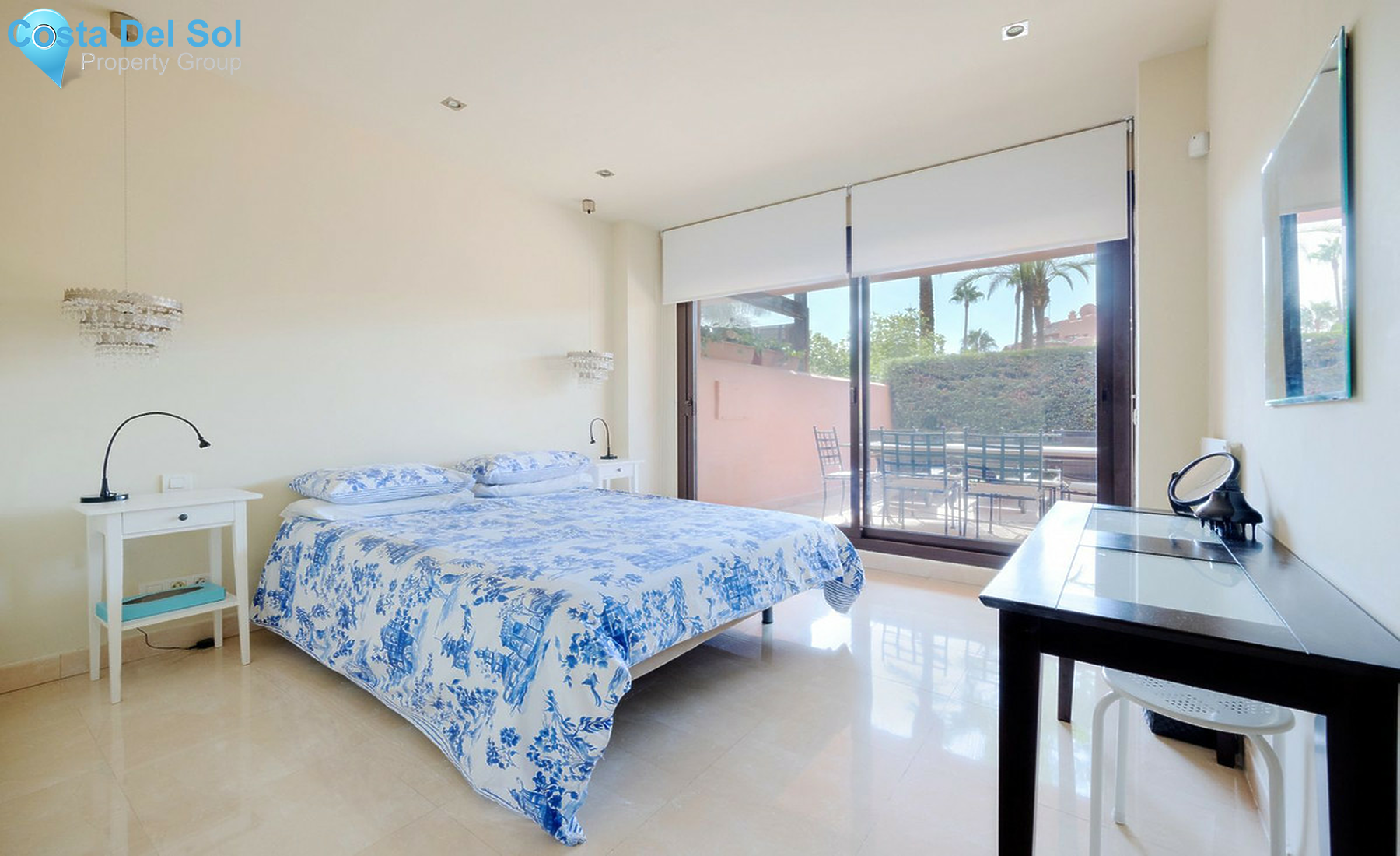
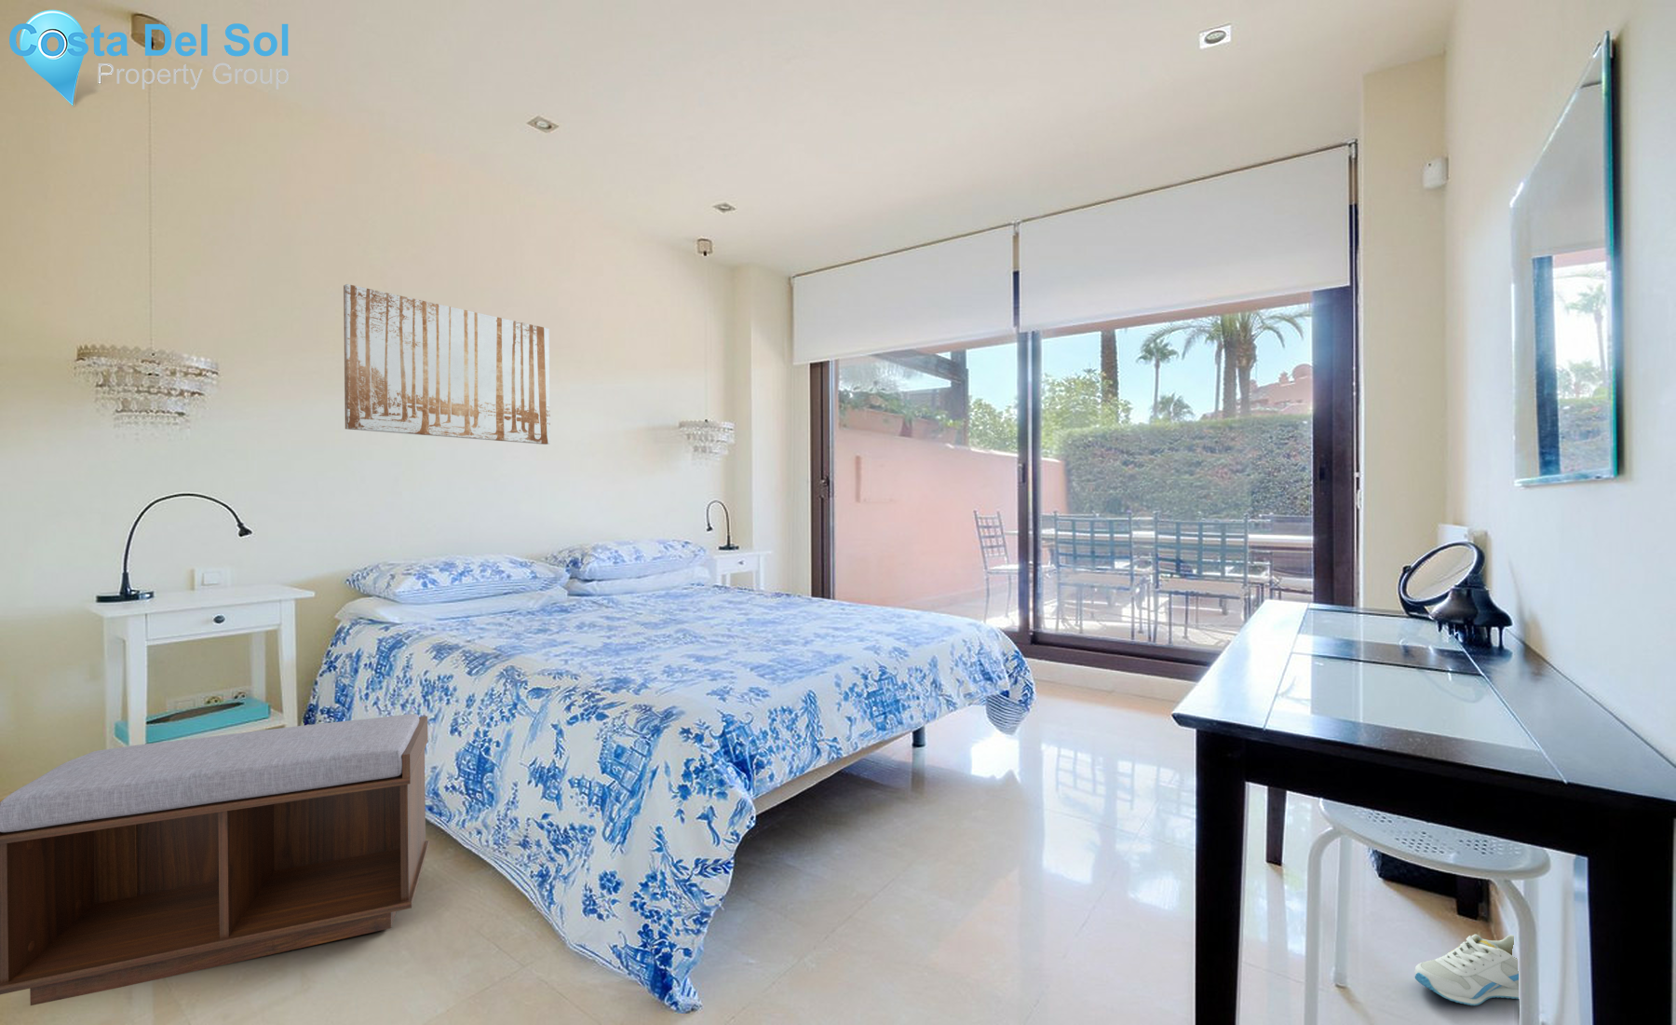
+ wall art [342,284,551,445]
+ bench [0,712,430,1006]
+ sneaker [1414,934,1519,1006]
